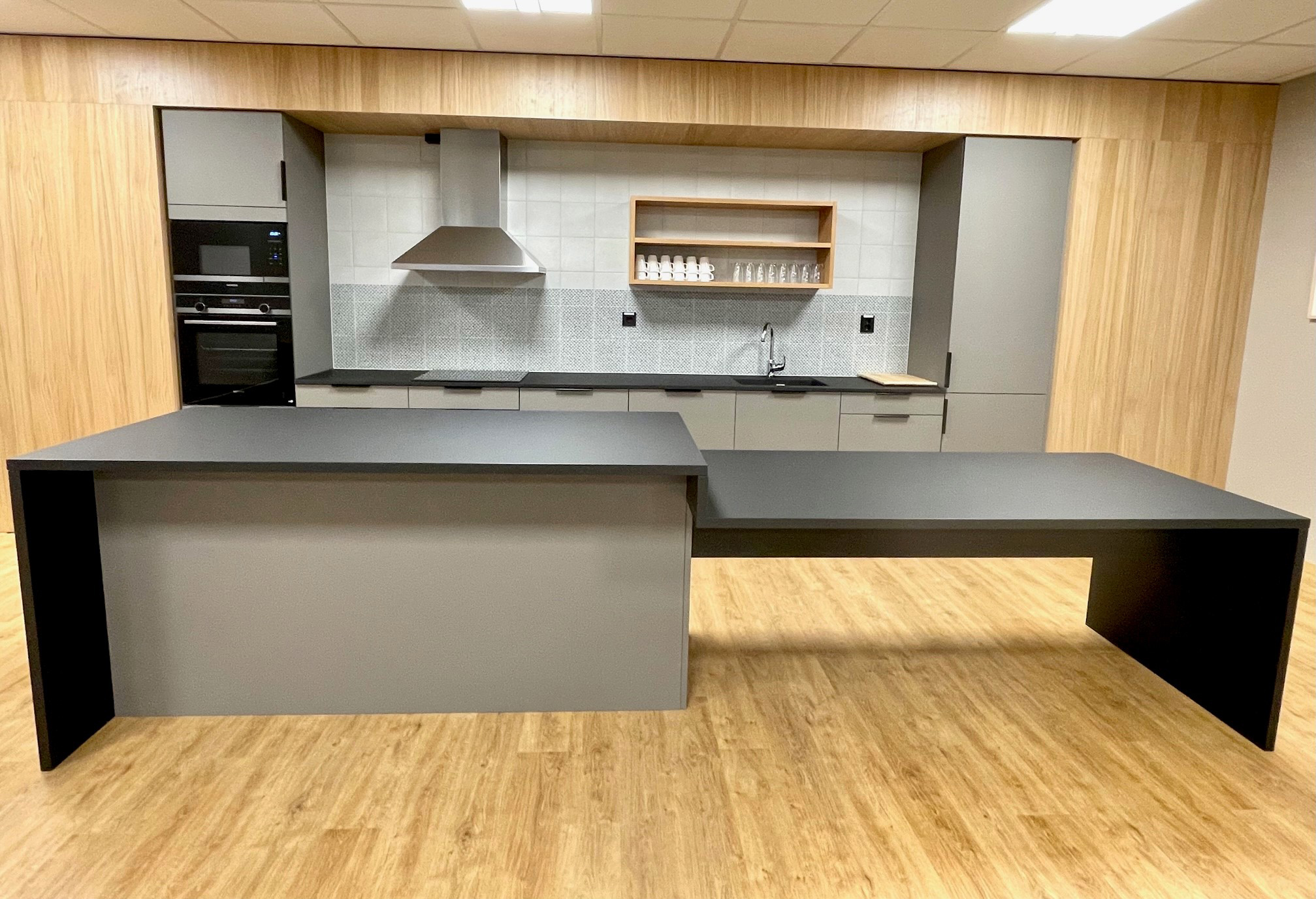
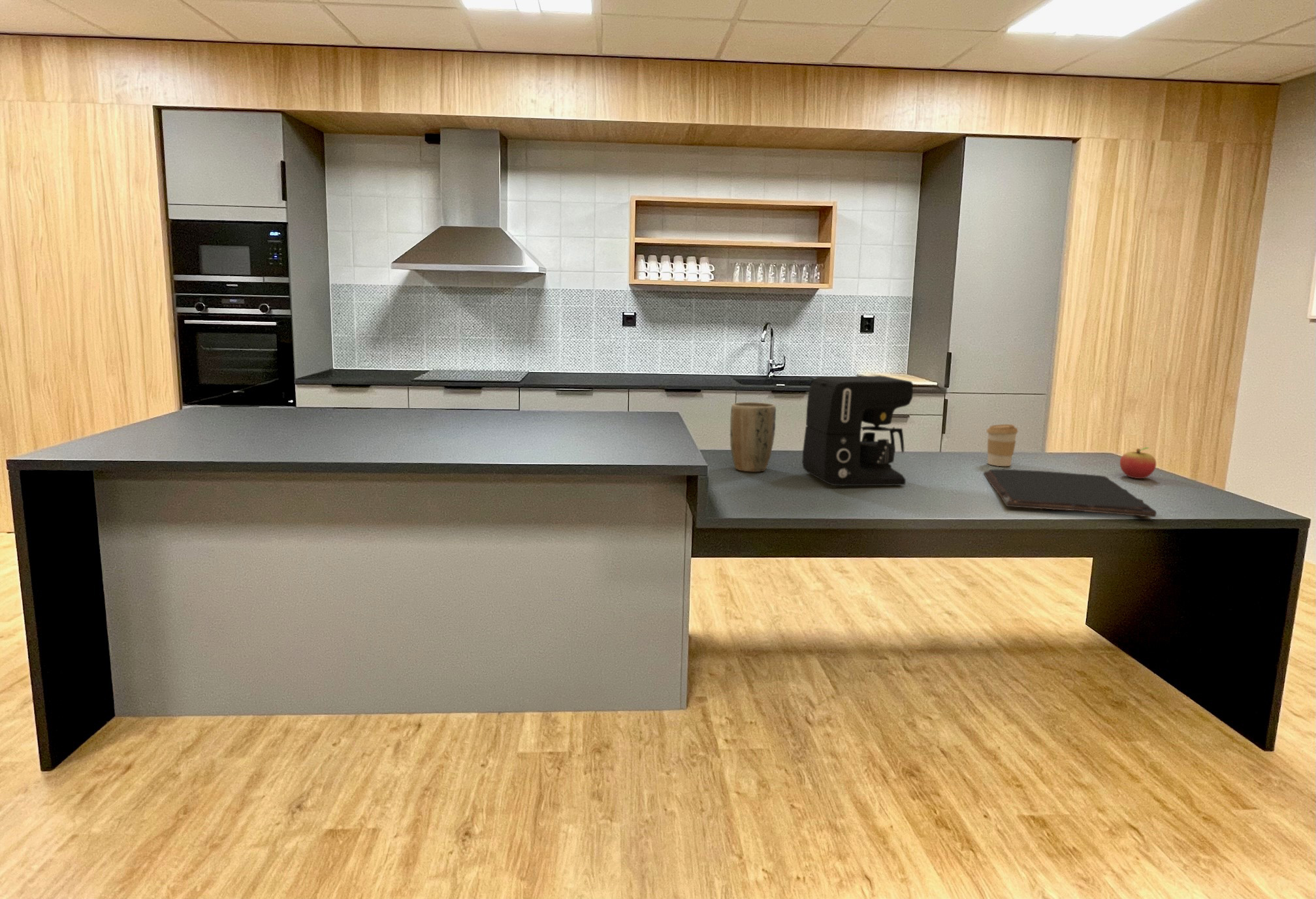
+ coffee maker [801,375,914,486]
+ fruit [1119,447,1157,479]
+ plant pot [730,402,777,473]
+ coffee cup [986,424,1019,467]
+ cutting board [983,469,1157,518]
